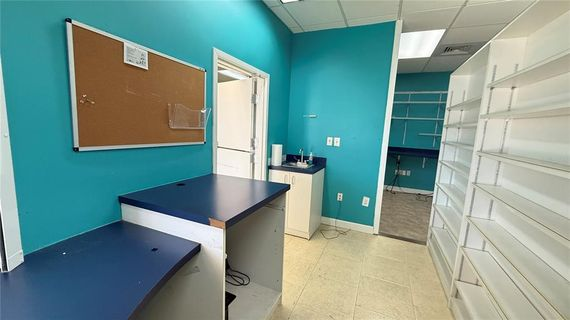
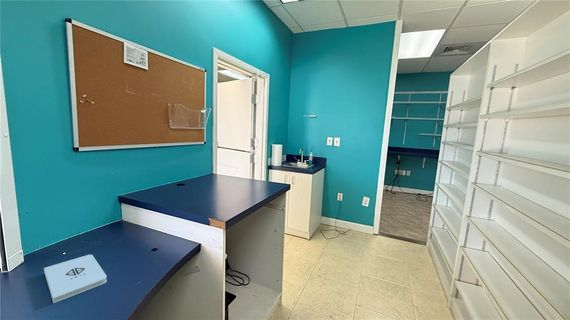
+ notepad [43,254,108,304]
